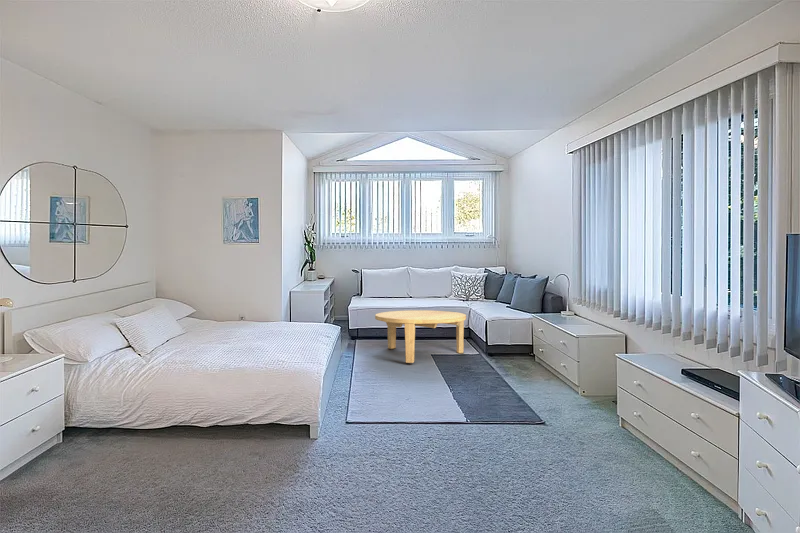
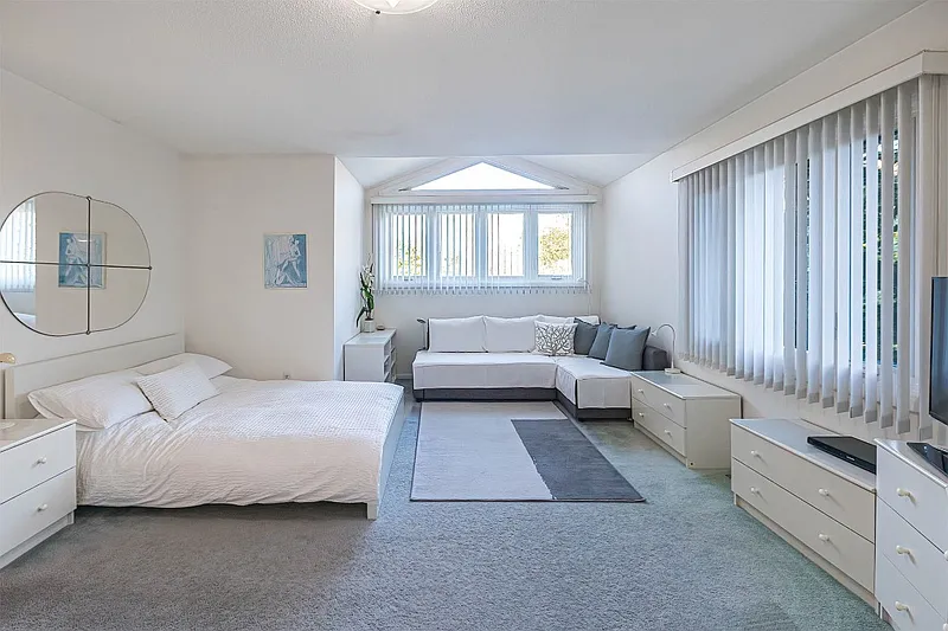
- coffee table [374,309,467,364]
